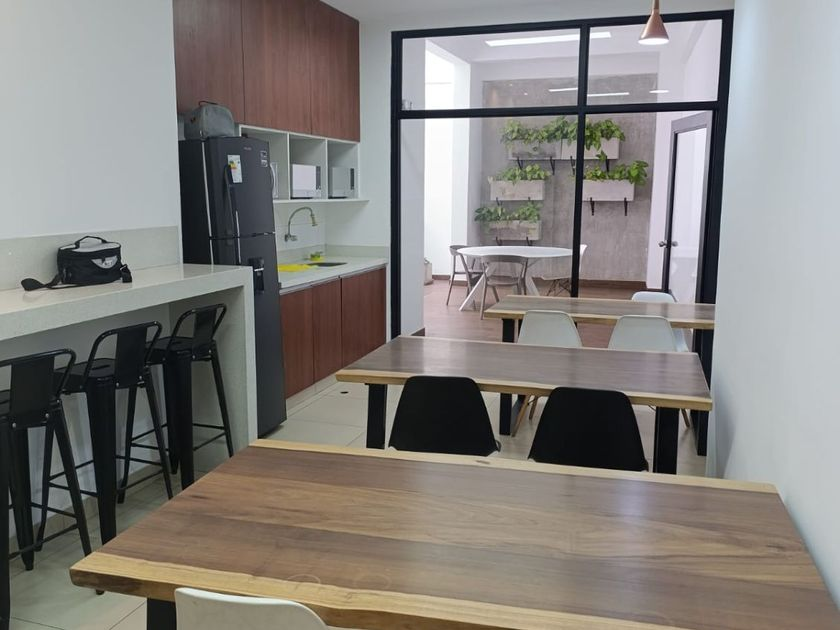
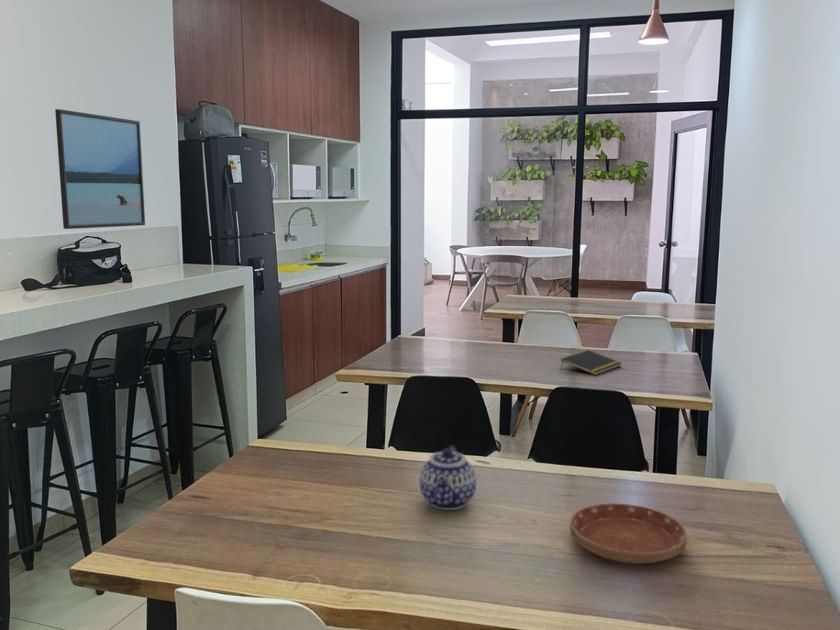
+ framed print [54,108,146,230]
+ saucer [569,502,688,565]
+ notepad [560,349,622,376]
+ teapot [418,445,477,511]
